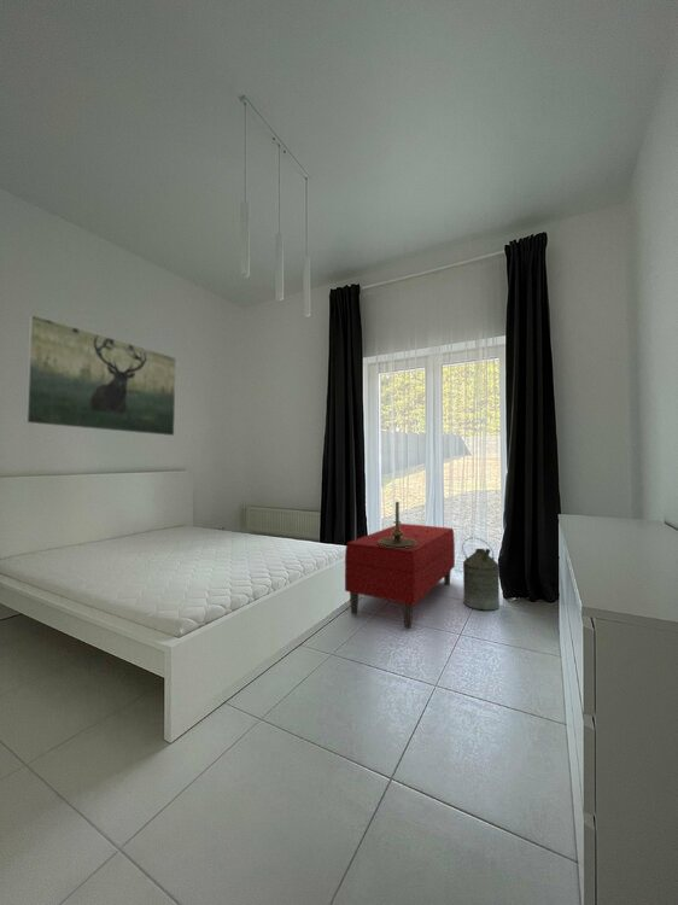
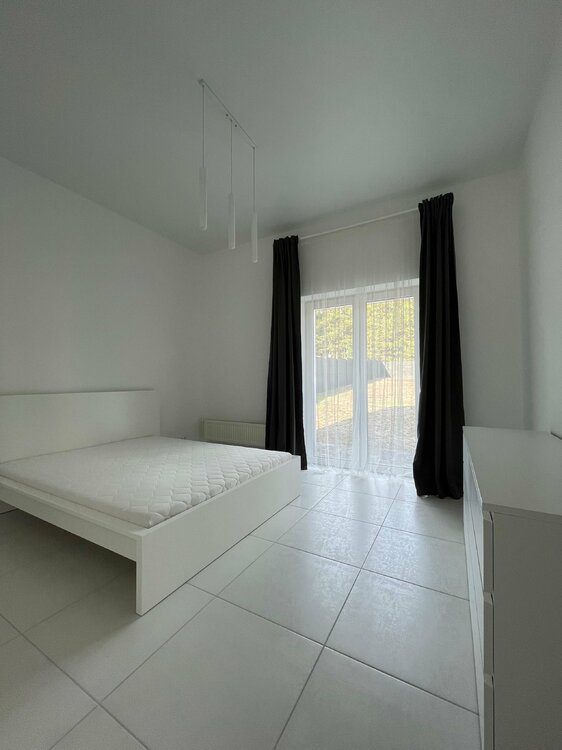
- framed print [24,314,177,437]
- candle holder [379,501,416,548]
- bench [344,522,456,630]
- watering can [461,537,501,612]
